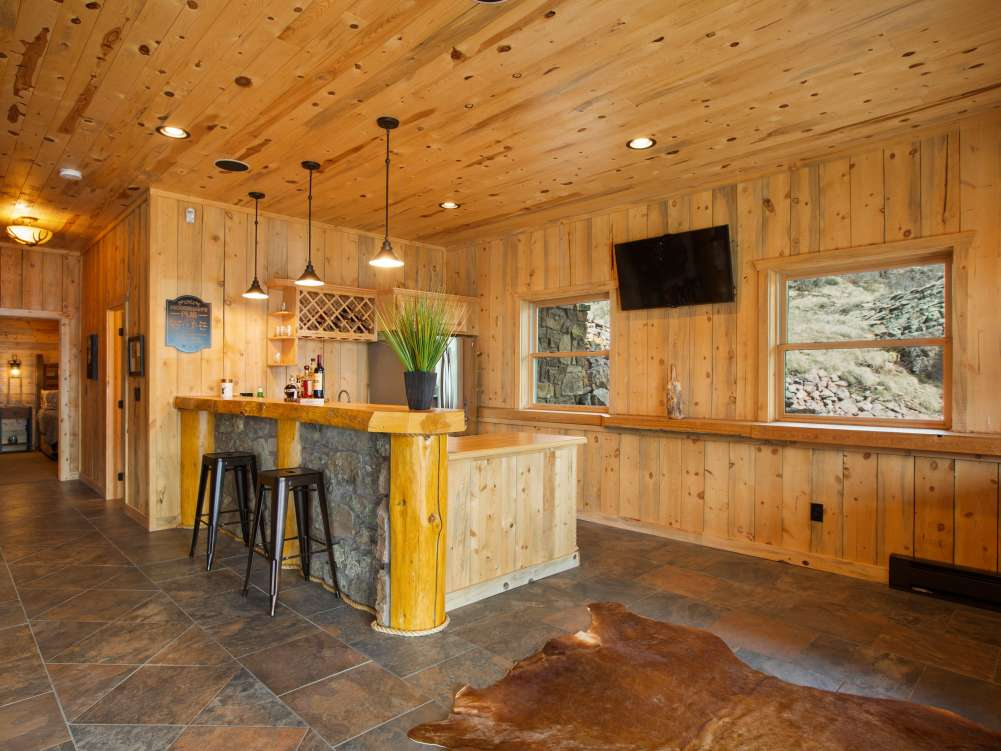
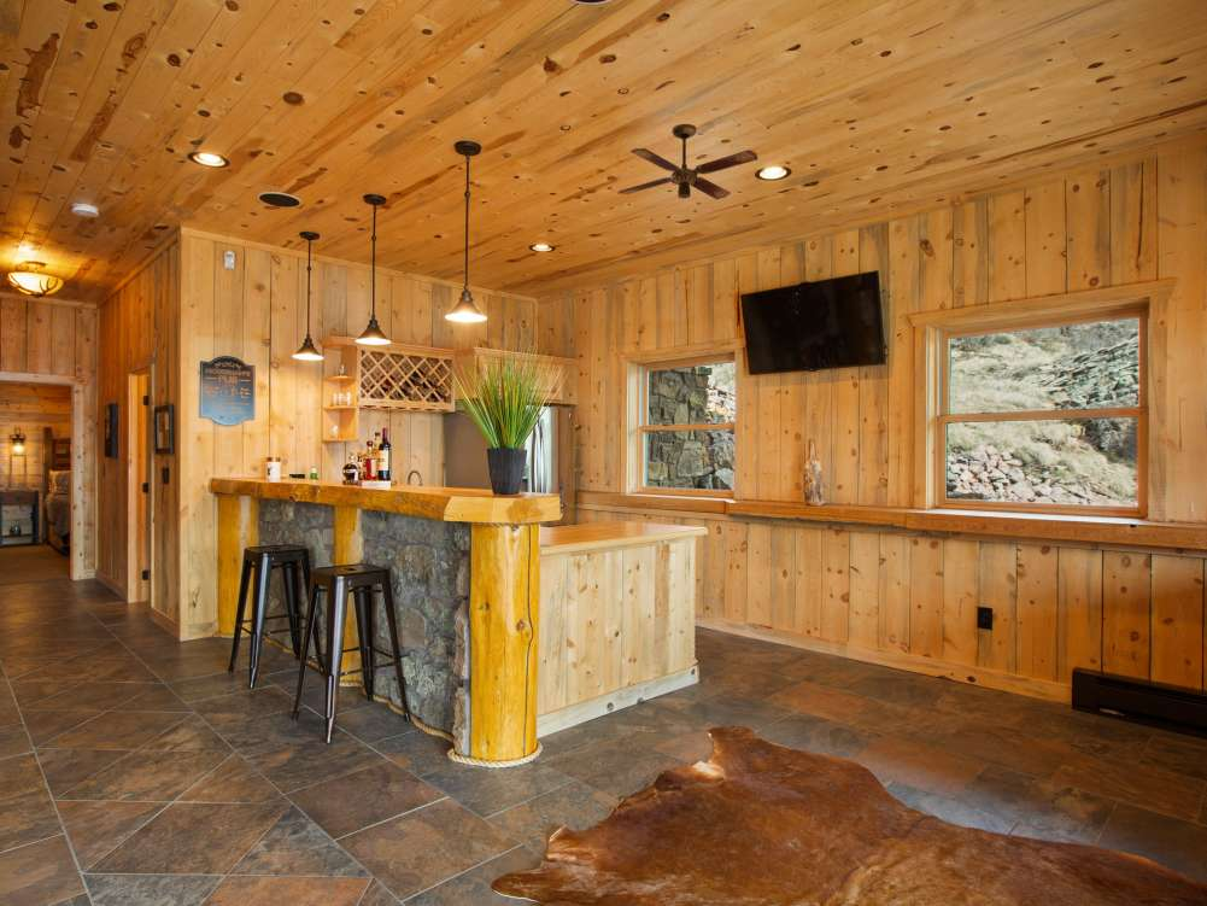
+ ceiling fan [617,123,758,200]
